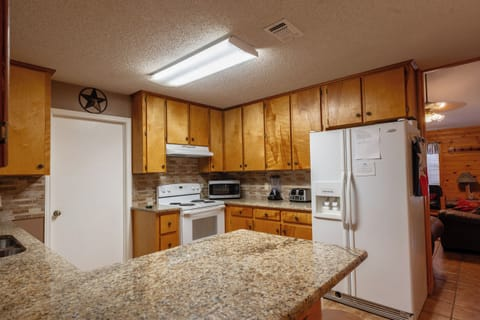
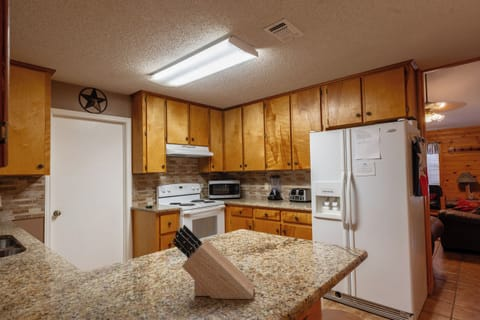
+ knife block [172,224,255,300]
